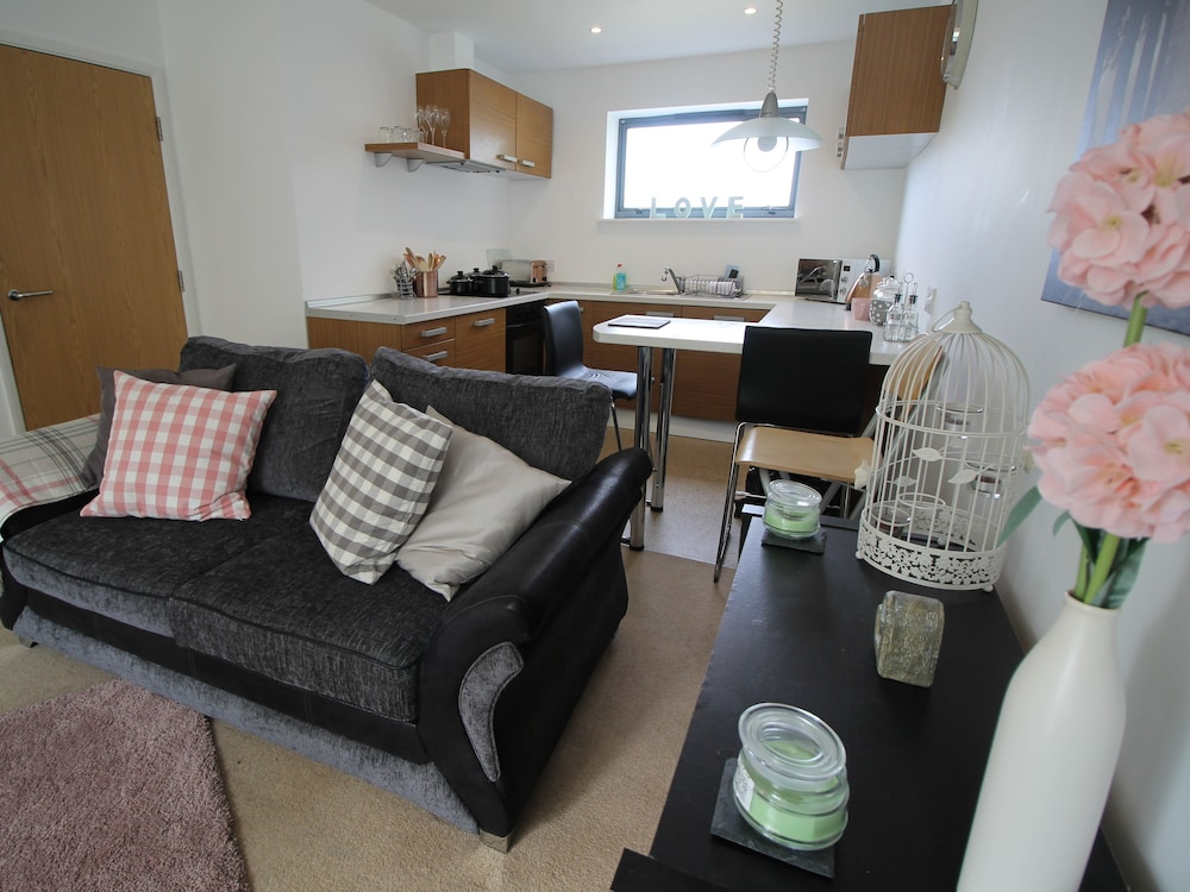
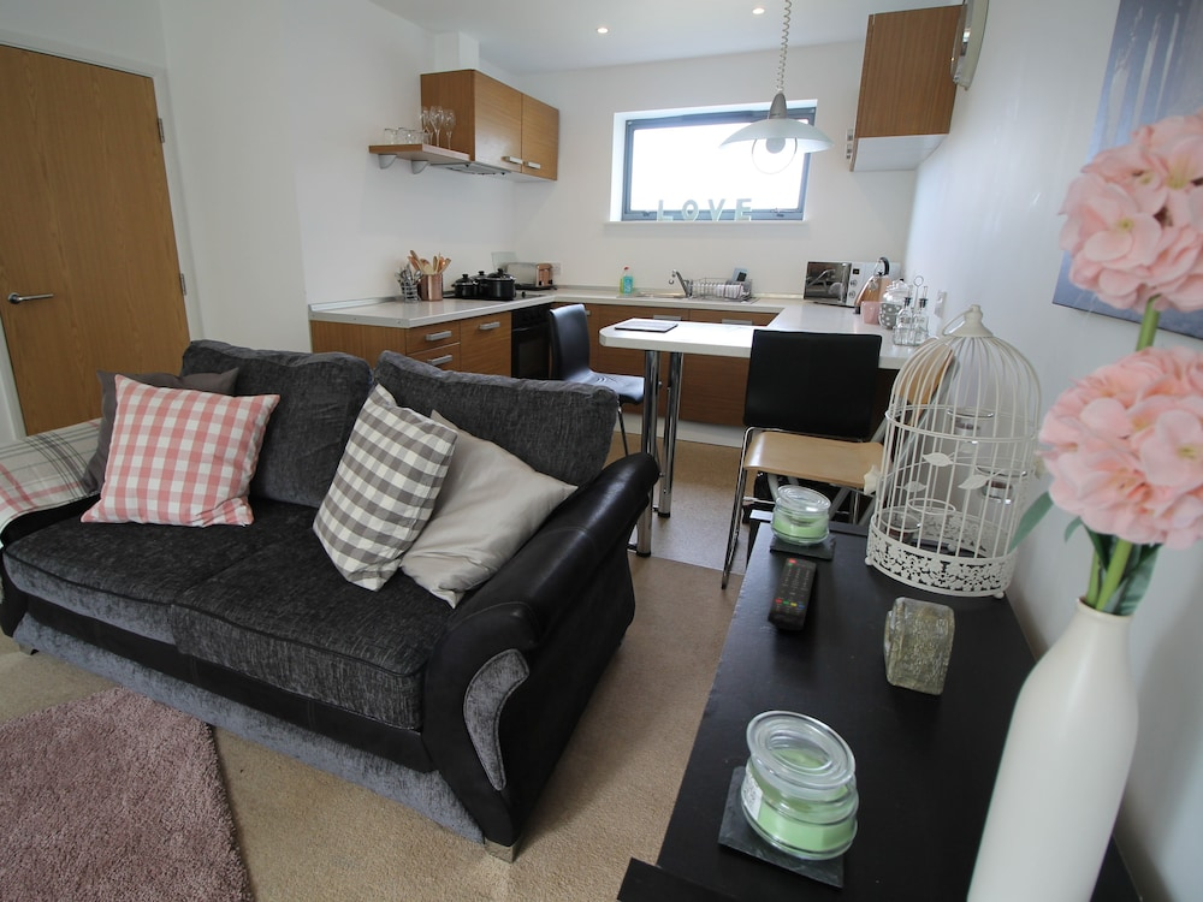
+ remote control [766,557,817,631]
